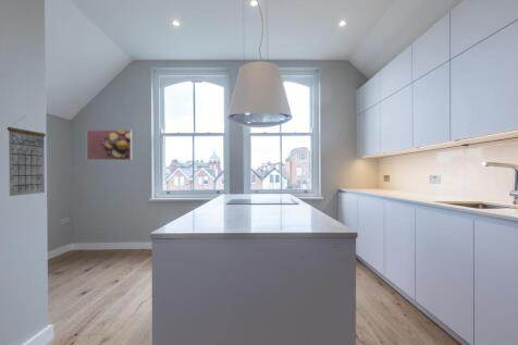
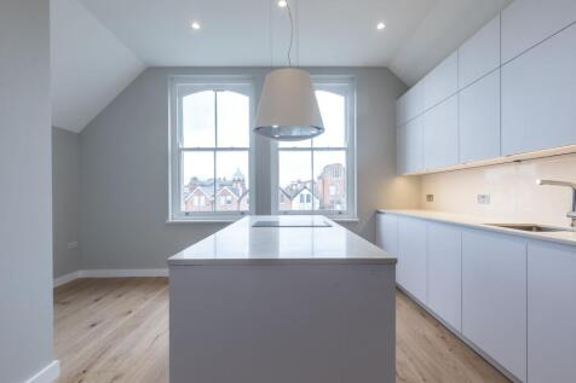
- calendar [7,115,47,197]
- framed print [86,128,133,161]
